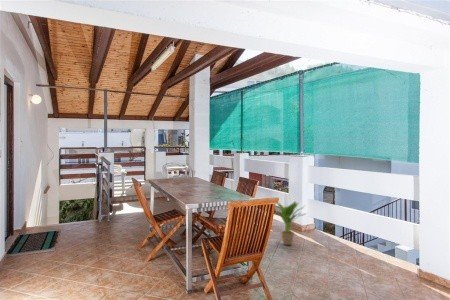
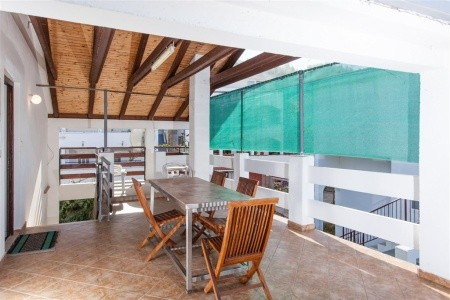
- potted plant [274,200,308,246]
